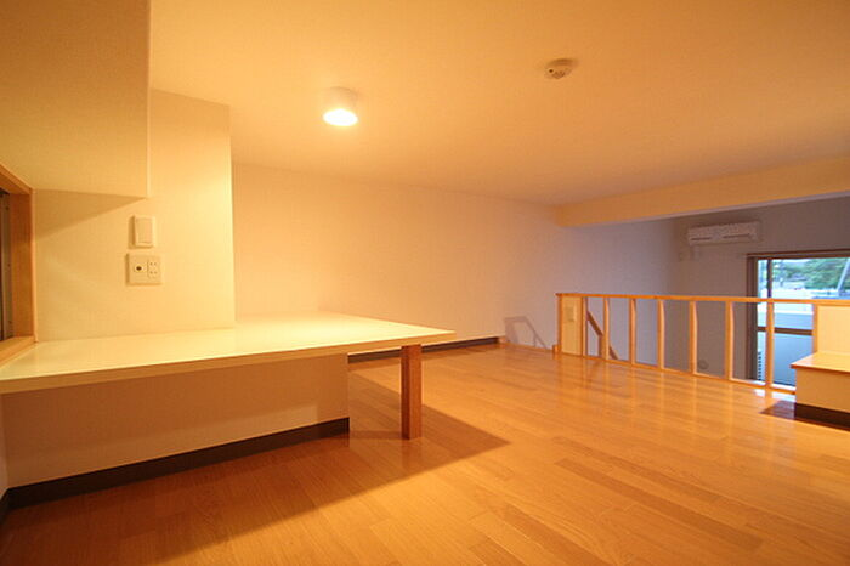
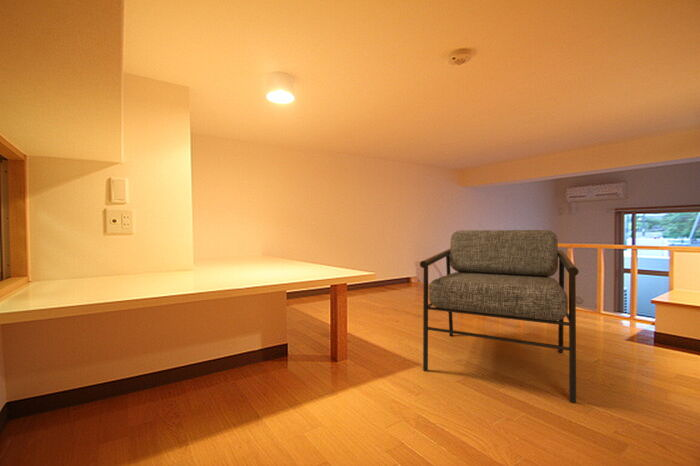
+ armchair [419,229,580,404]
